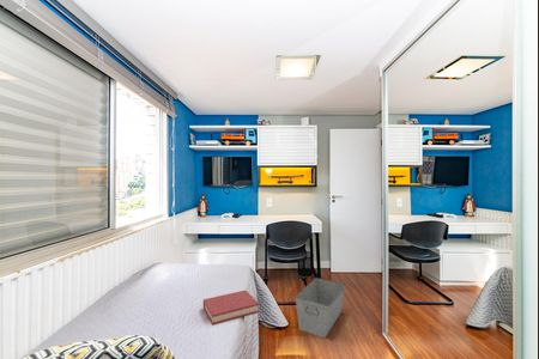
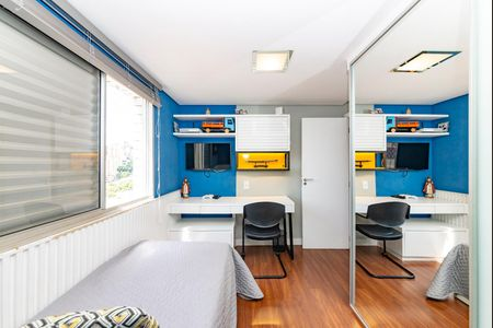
- hardback book [202,290,260,327]
- storage bin [295,276,346,340]
